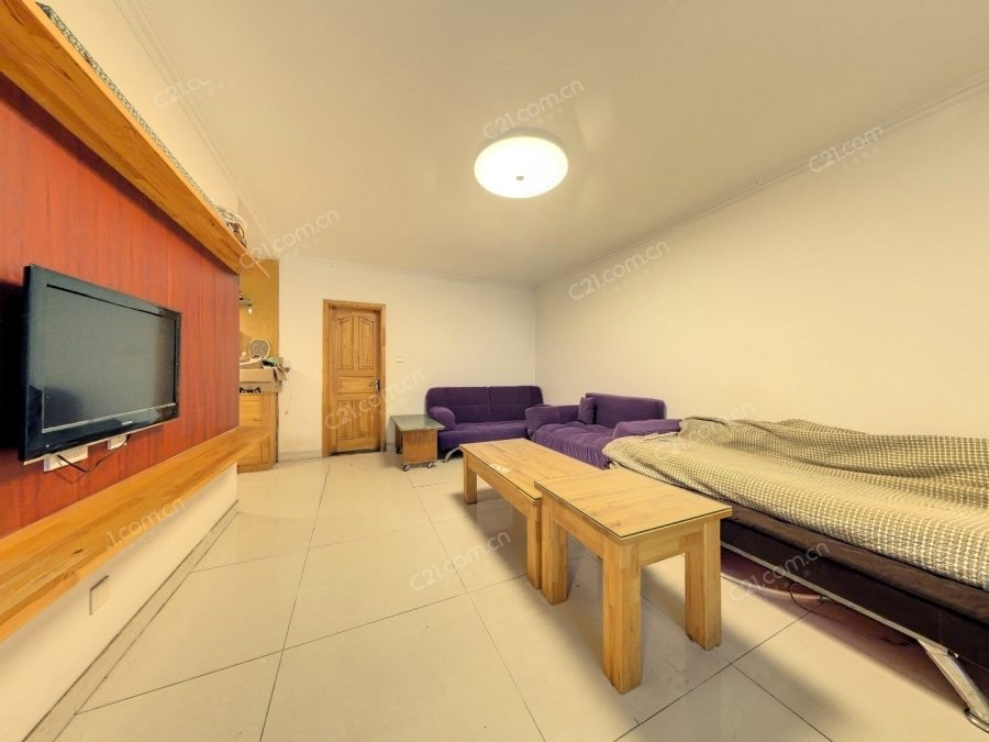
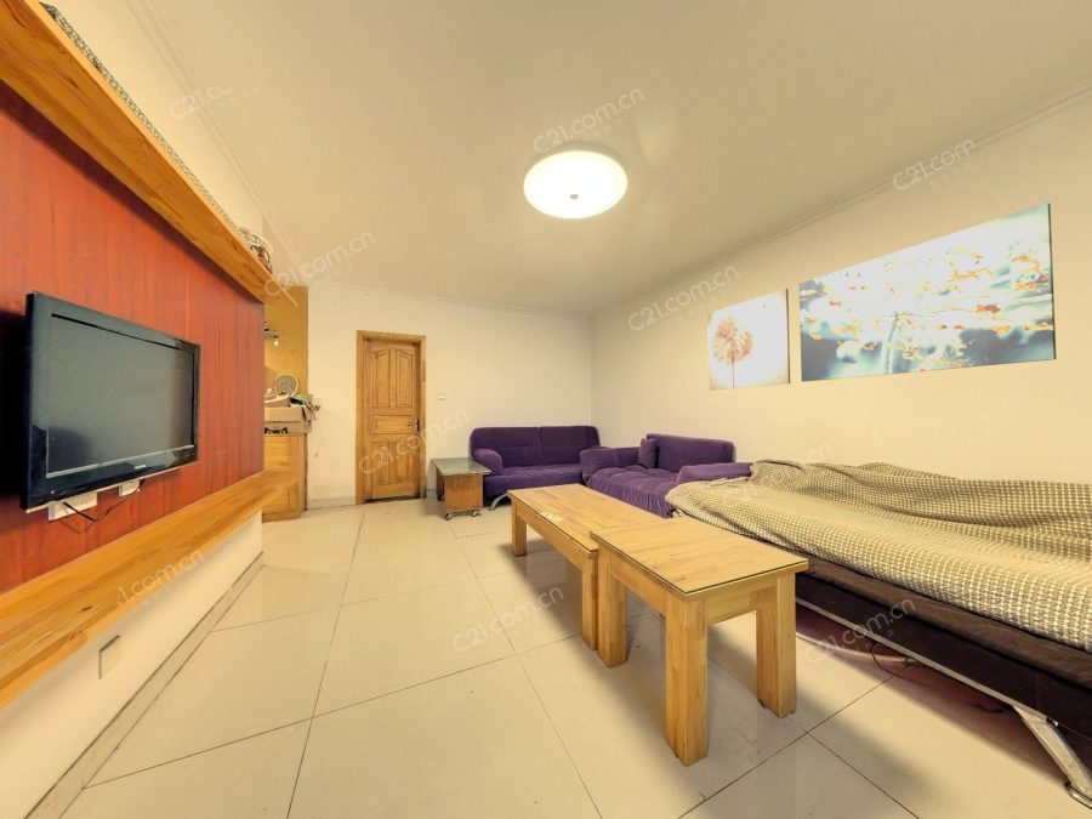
+ wall art [798,201,1058,382]
+ wall art [706,288,791,392]
